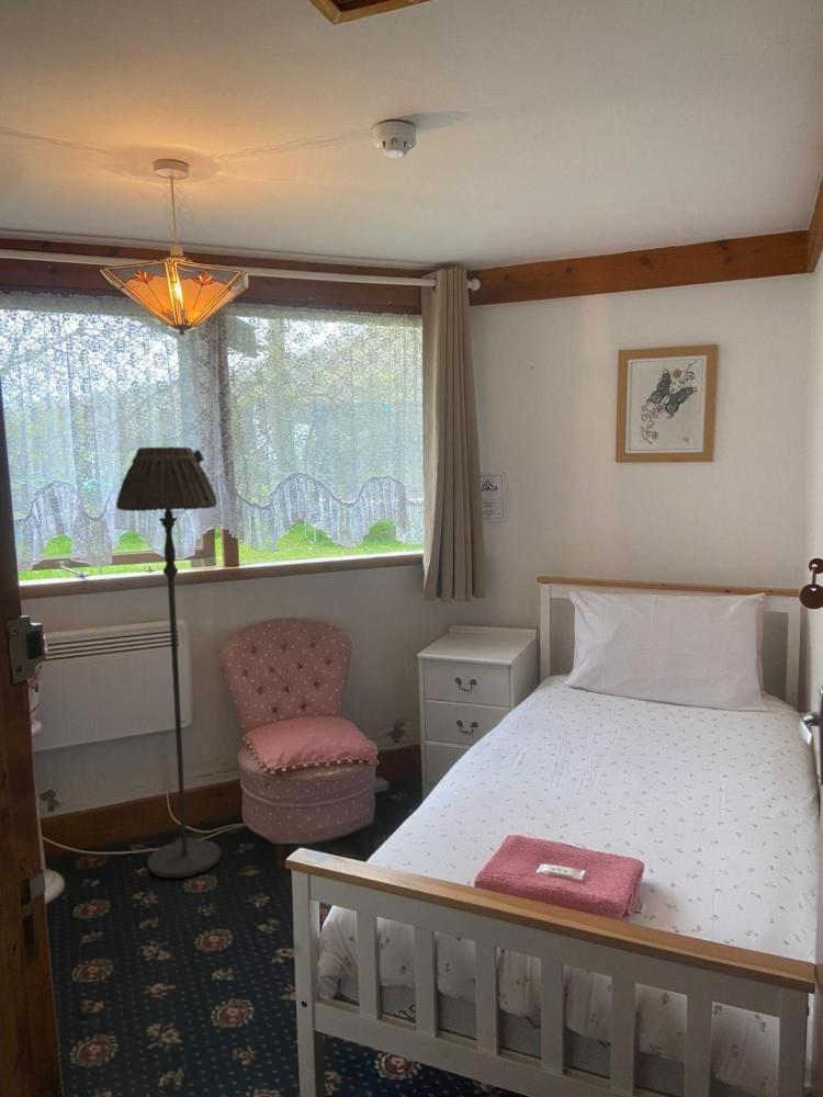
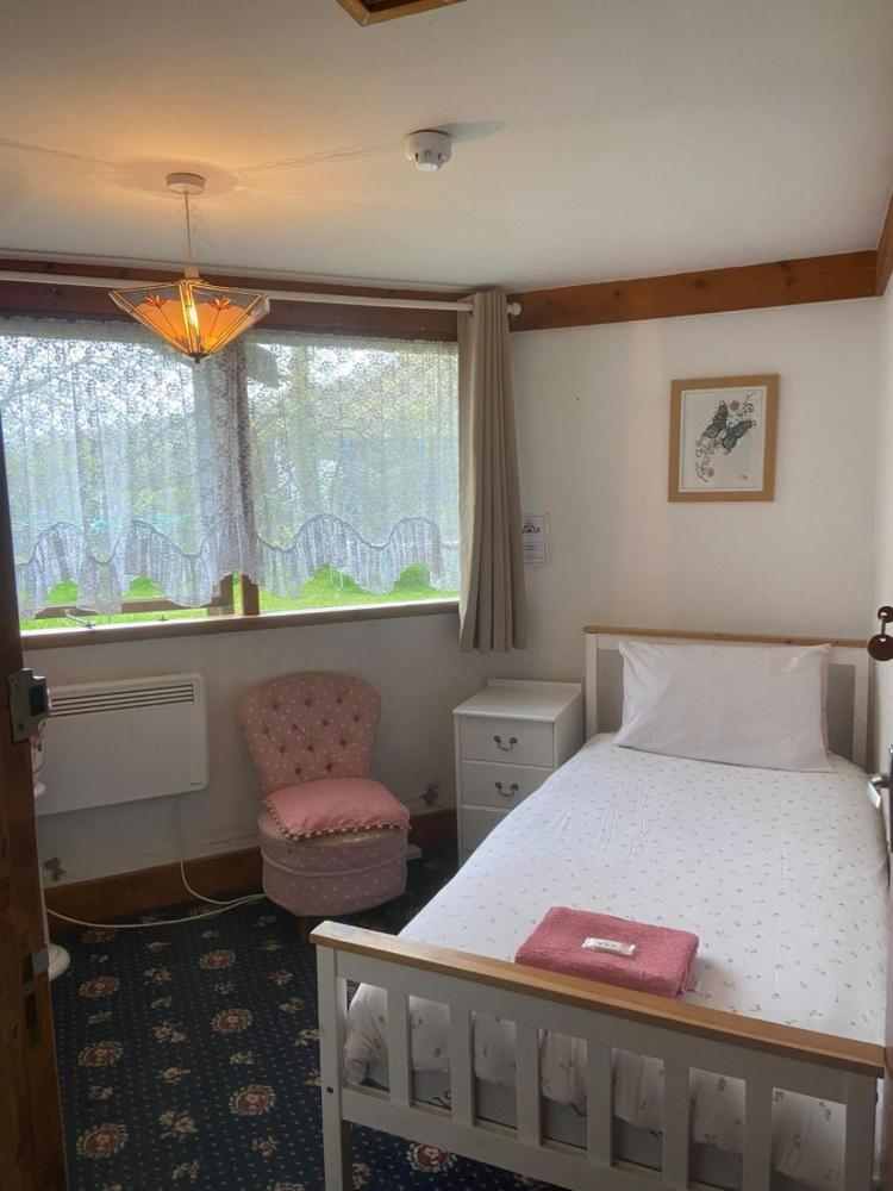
- floor lamp [115,445,223,879]
